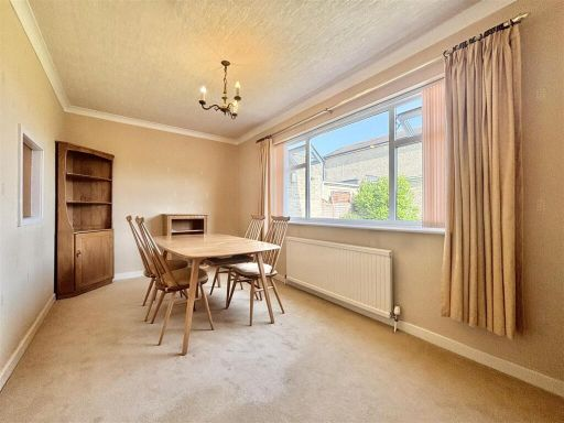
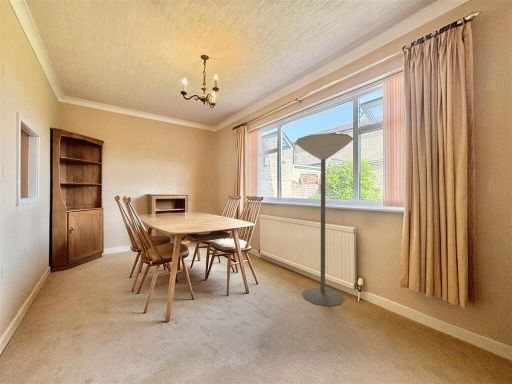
+ floor lamp [295,132,354,307]
